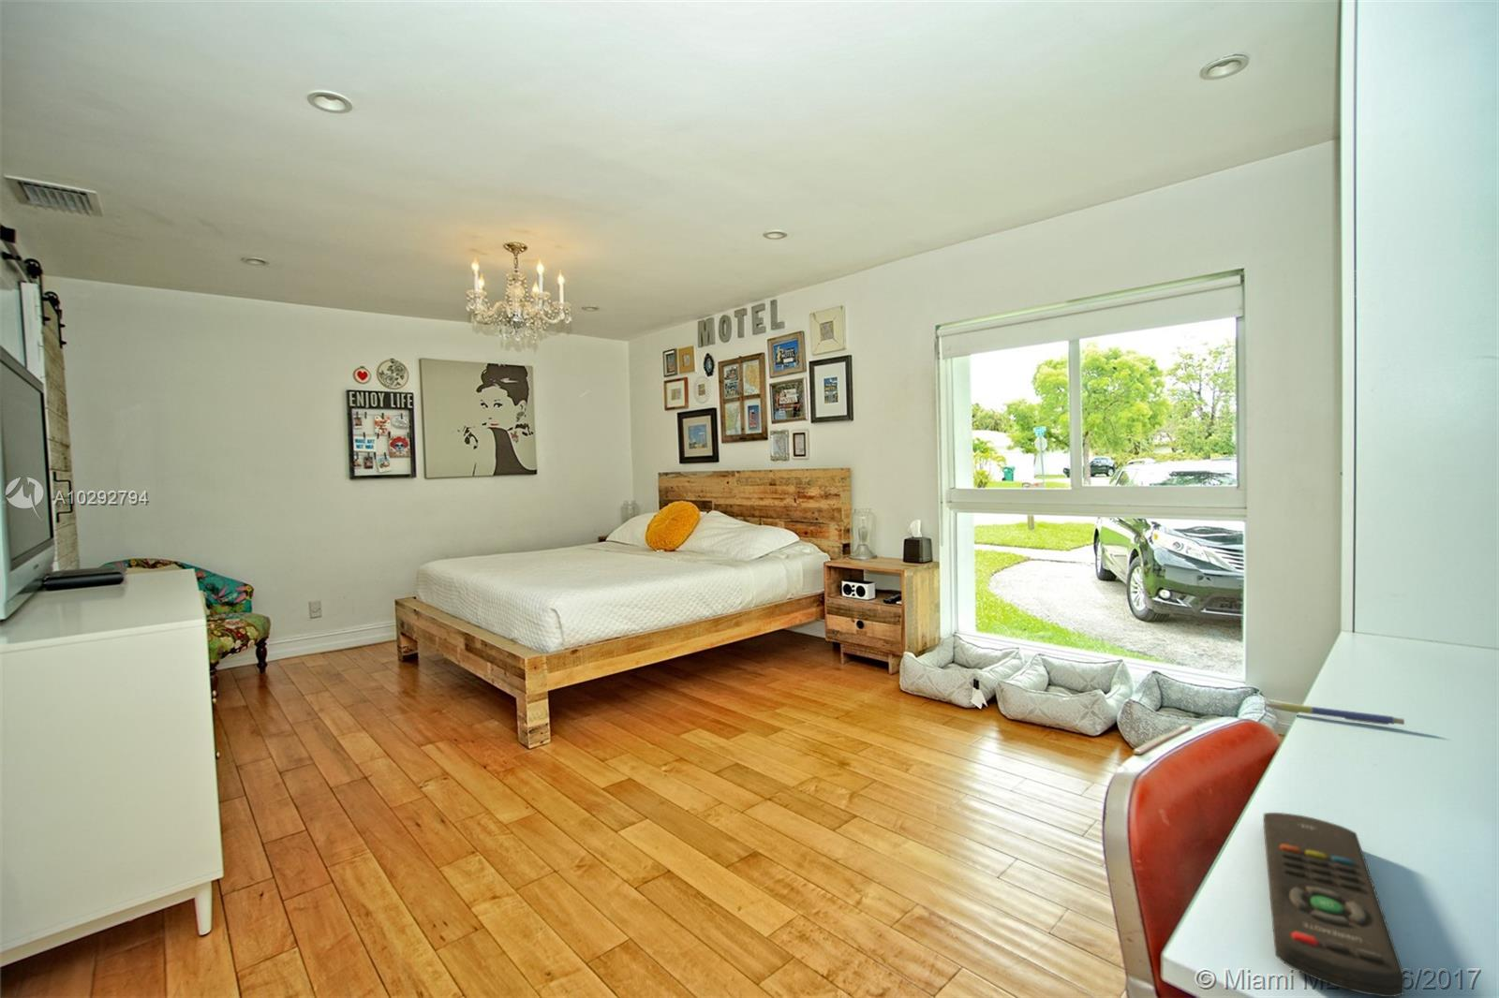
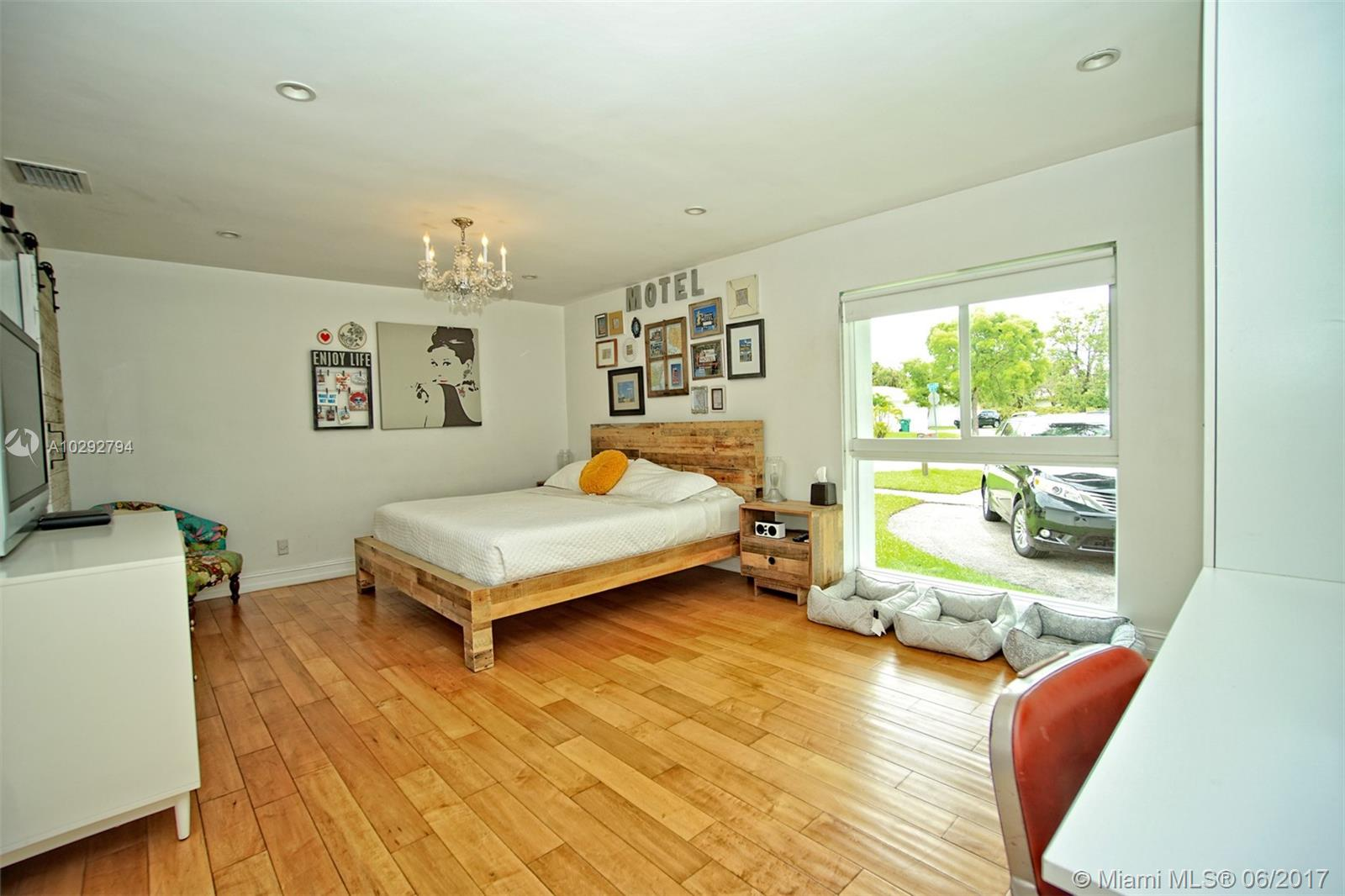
- remote control [1263,812,1405,998]
- pen [1262,702,1405,725]
